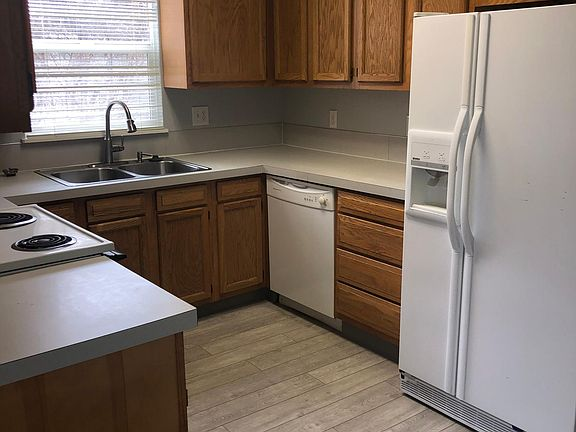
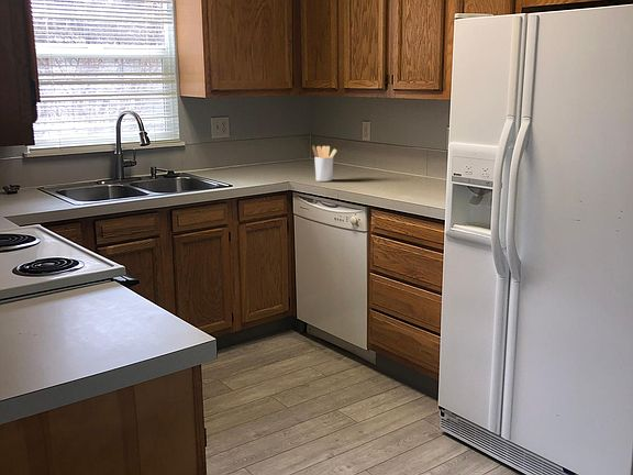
+ utensil holder [312,144,337,183]
